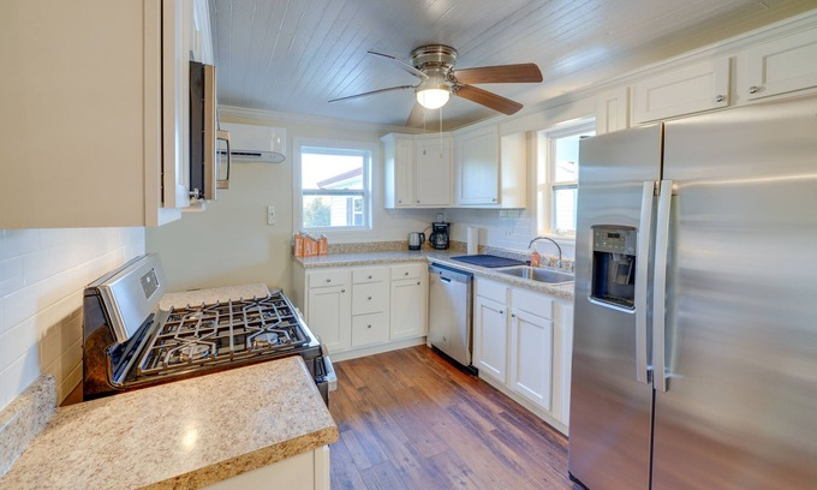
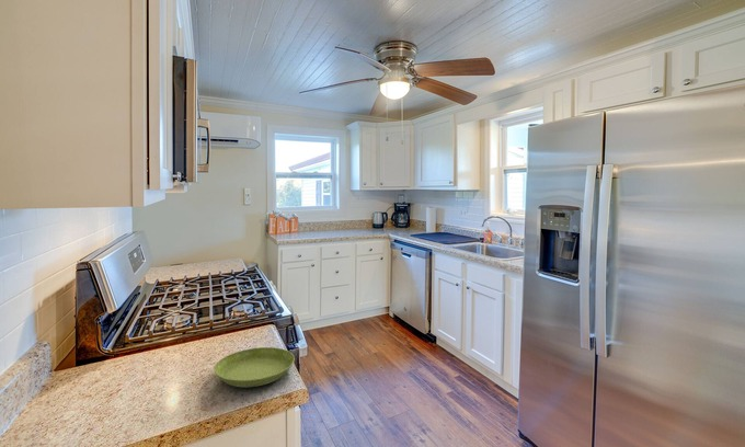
+ saucer [213,346,296,388]
